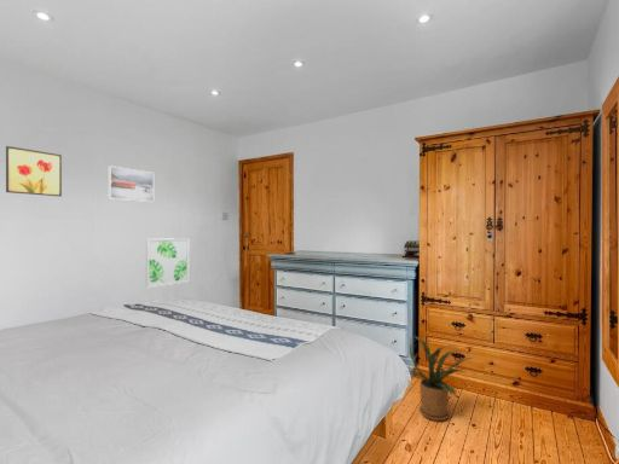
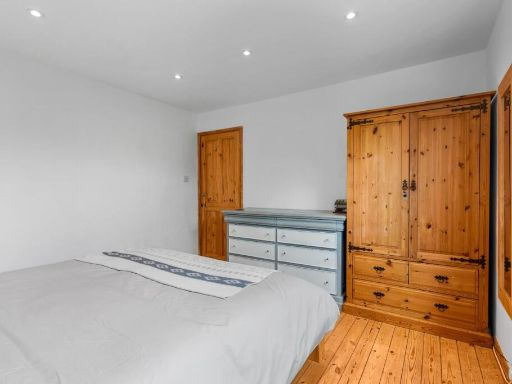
- wall art [144,237,190,289]
- house plant [407,335,474,422]
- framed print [108,164,155,203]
- wall art [5,145,63,198]
